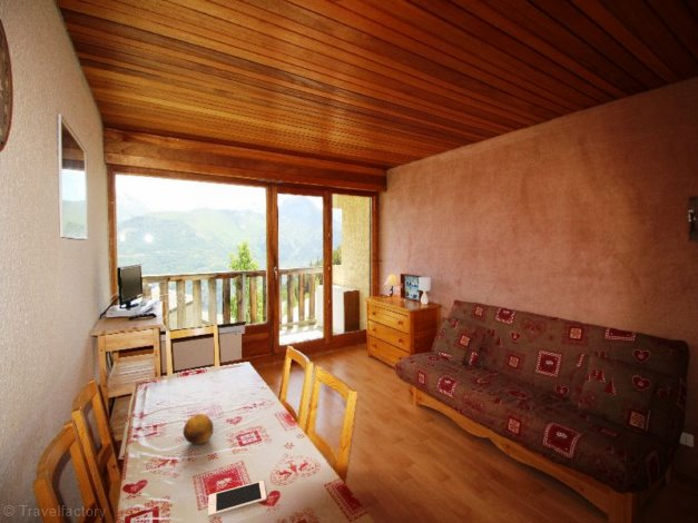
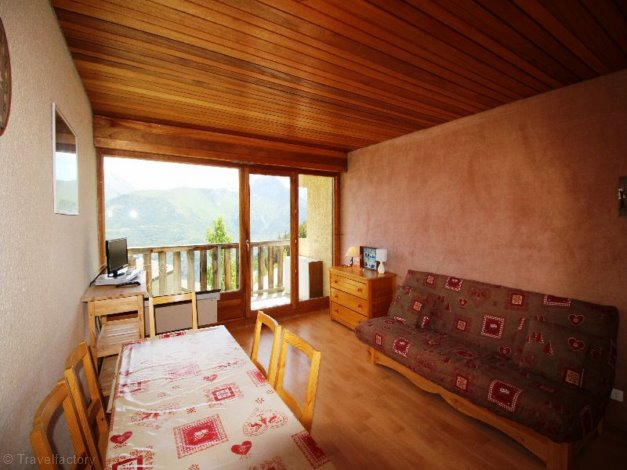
- fruit [183,413,214,445]
- cell phone [207,480,267,517]
